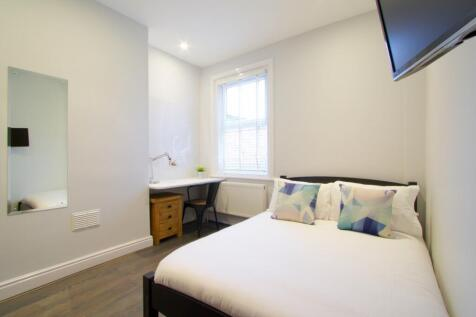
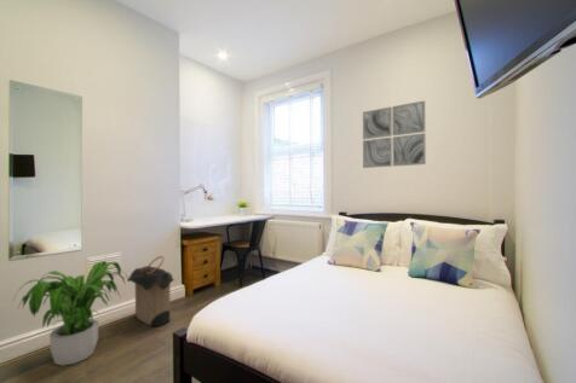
+ wall art [362,99,427,169]
+ potted plant [12,260,129,367]
+ laundry hamper [126,255,175,327]
